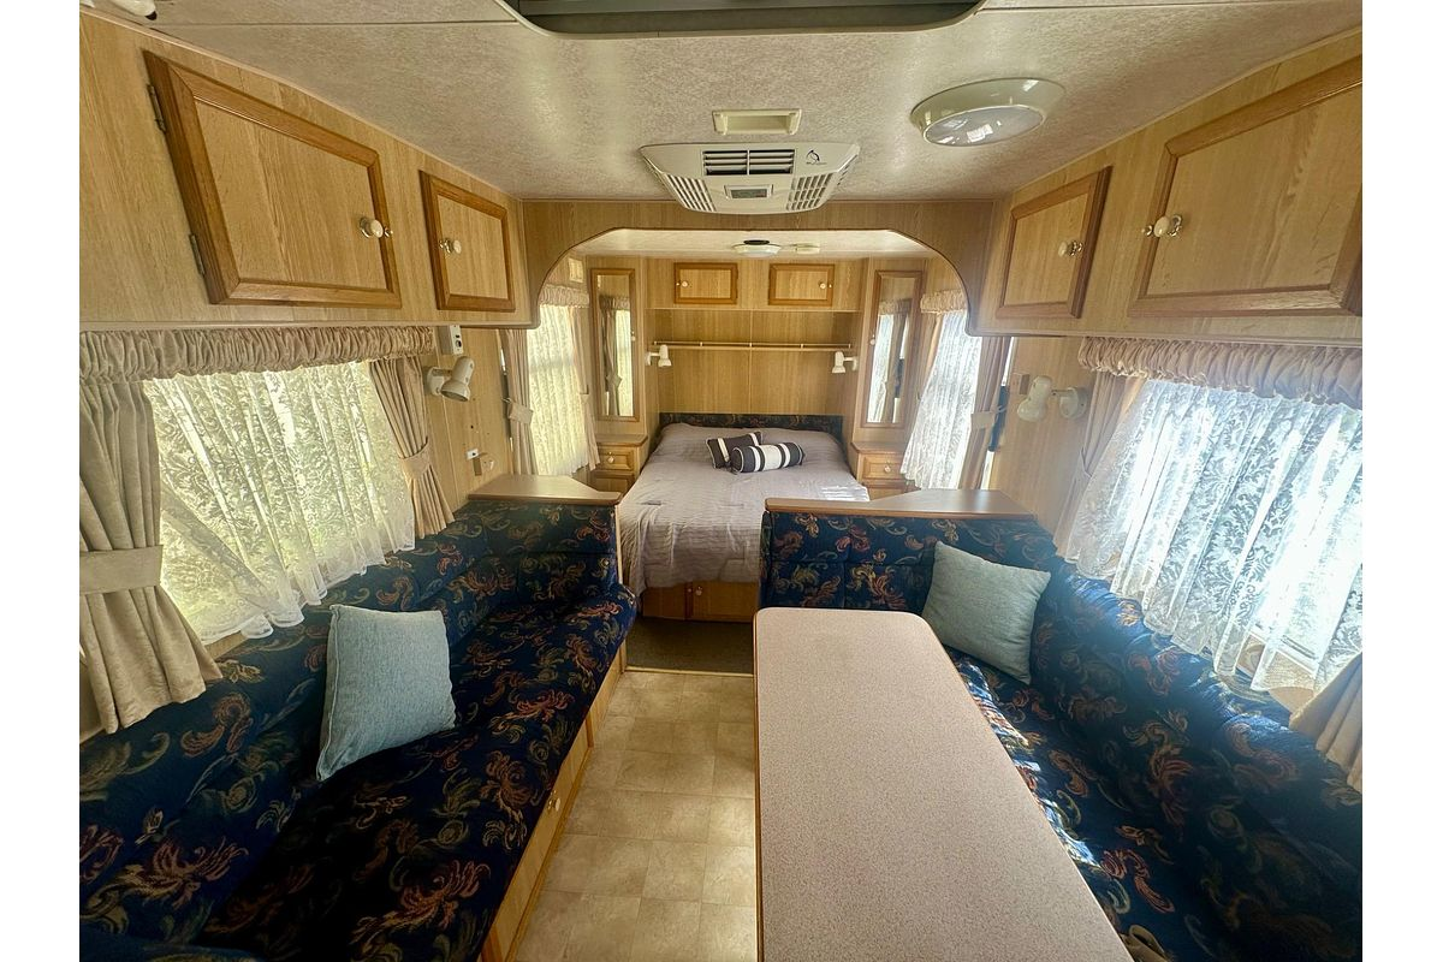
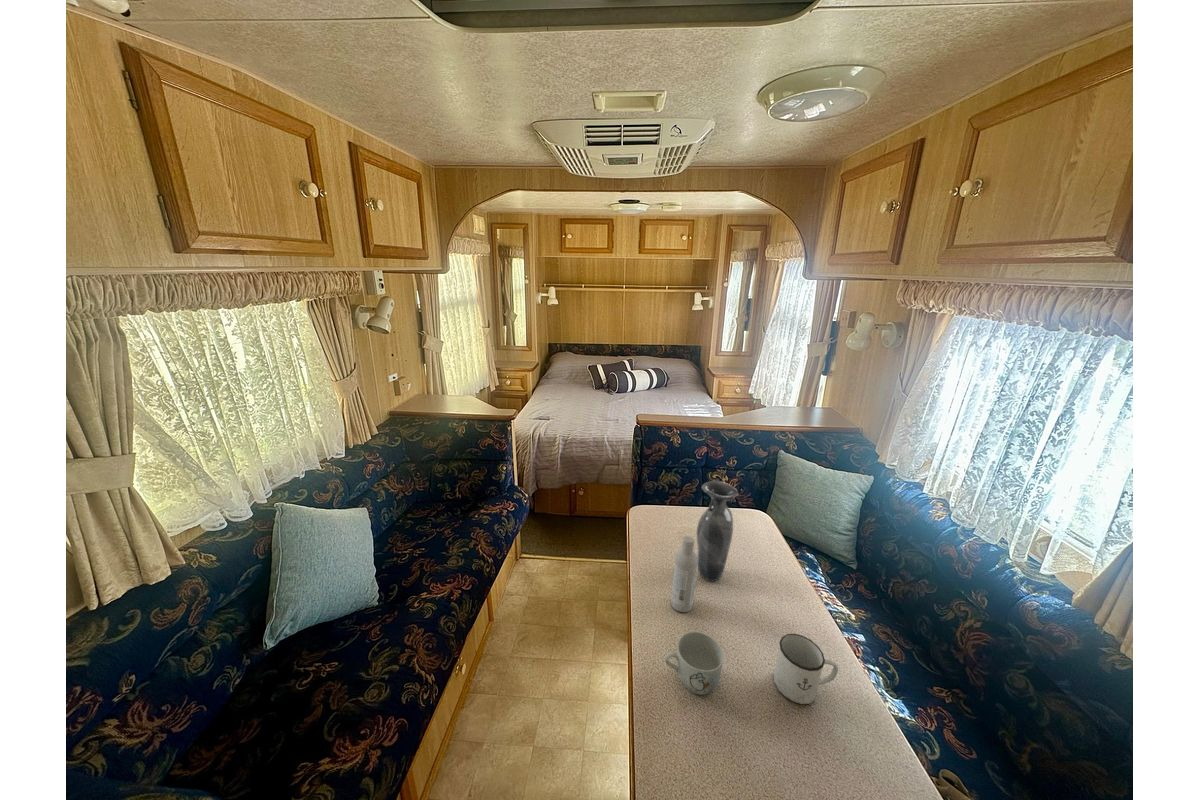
+ mug [664,631,725,696]
+ mug [773,633,839,705]
+ vase [696,480,739,582]
+ bottle [670,535,698,613]
